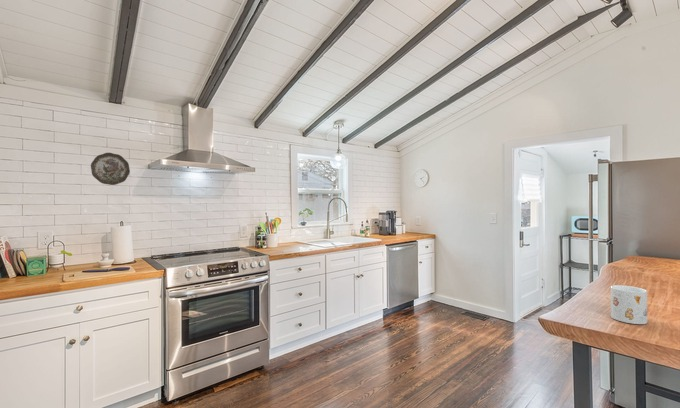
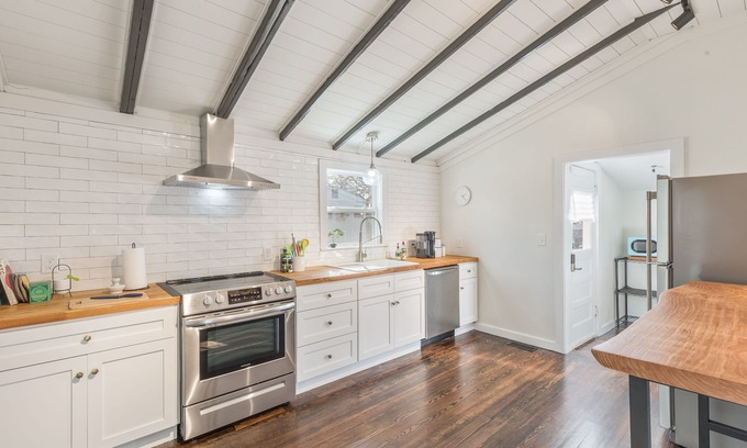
- decorative plate [90,152,131,186]
- mug [610,284,648,325]
